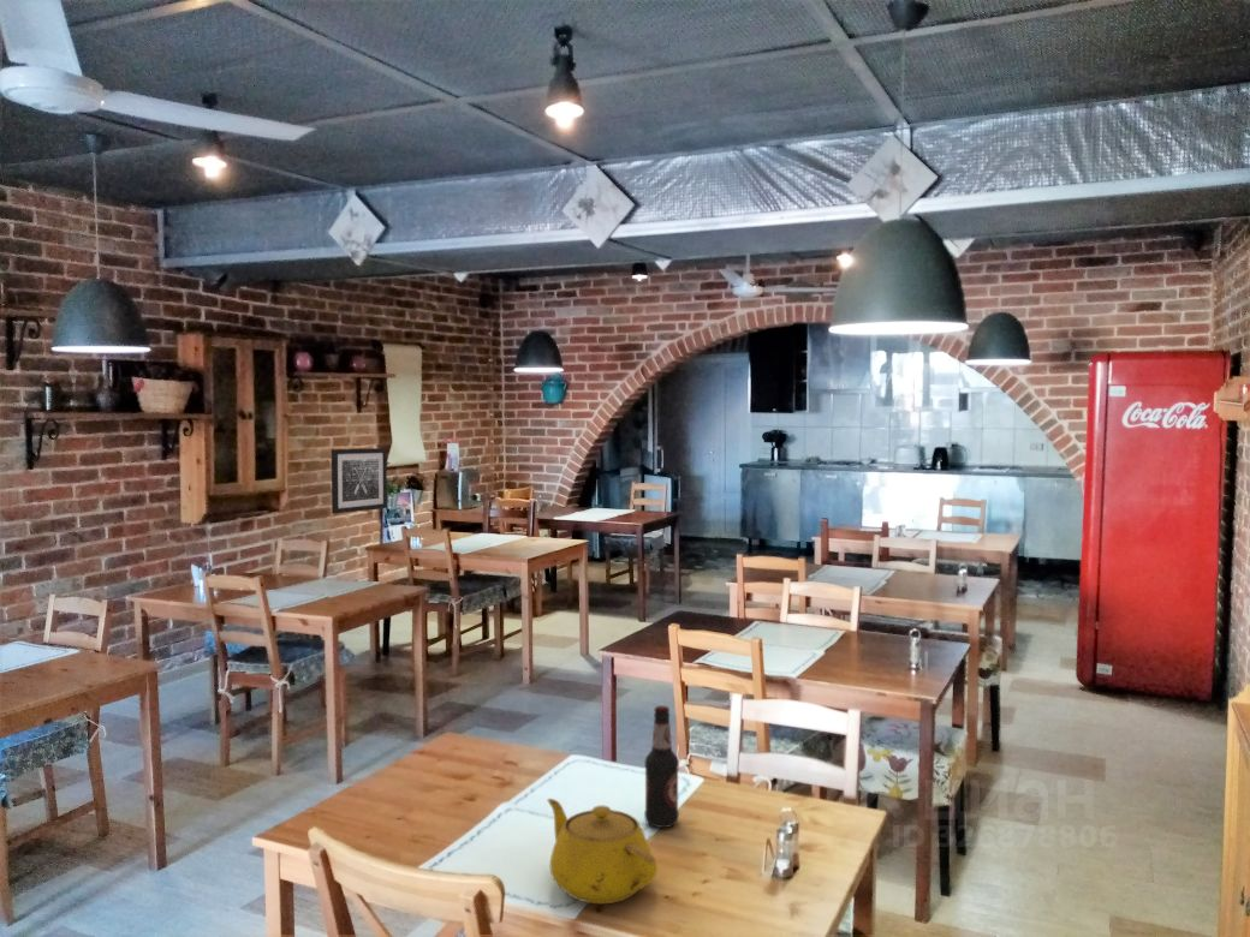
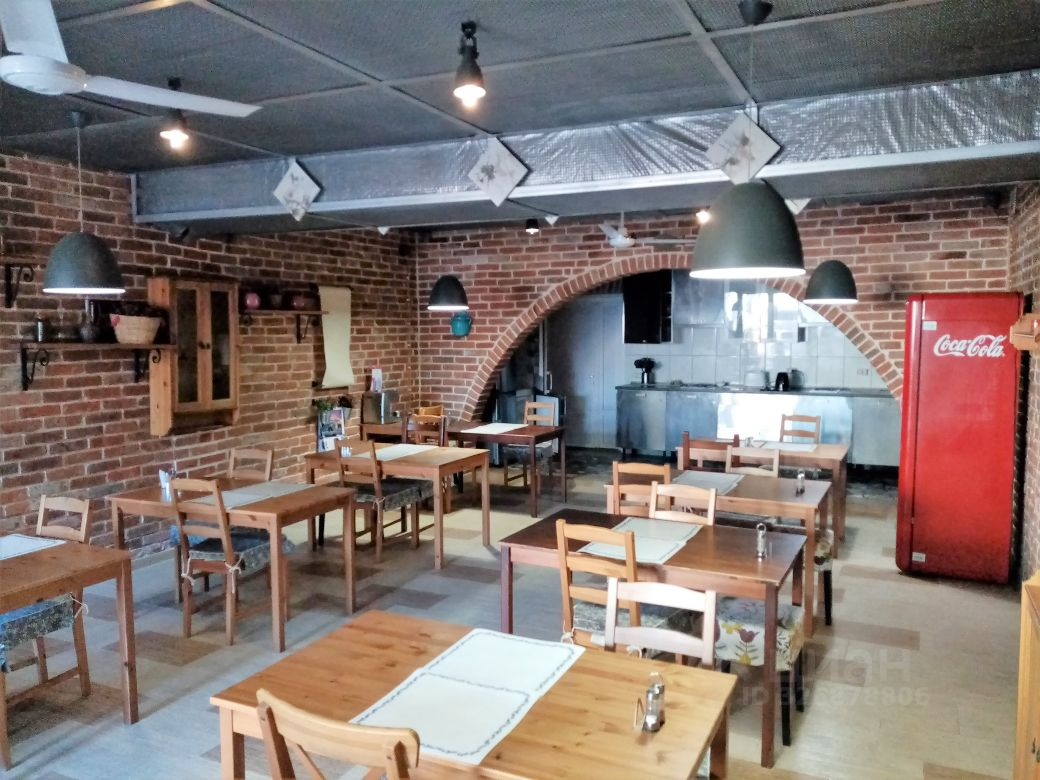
- bottle [643,705,680,829]
- teapot [547,798,659,905]
- wall art [331,447,388,514]
